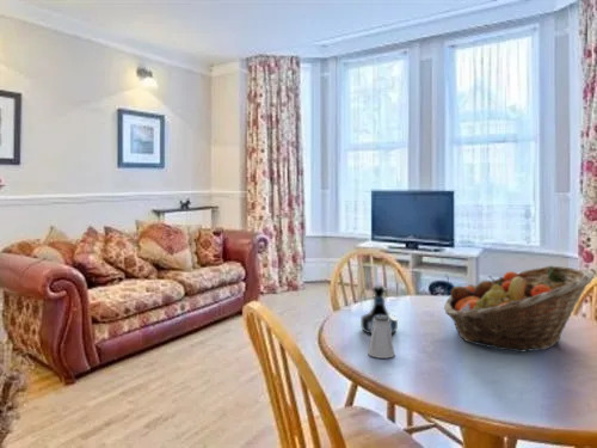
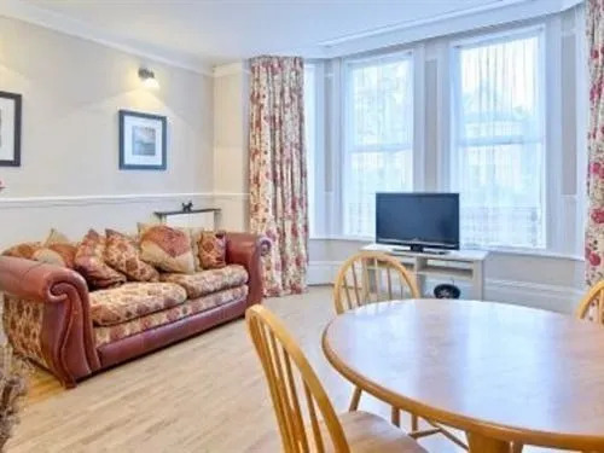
- fruit basket [443,264,595,354]
- saltshaker [367,315,396,360]
- tequila bottle [359,284,399,335]
